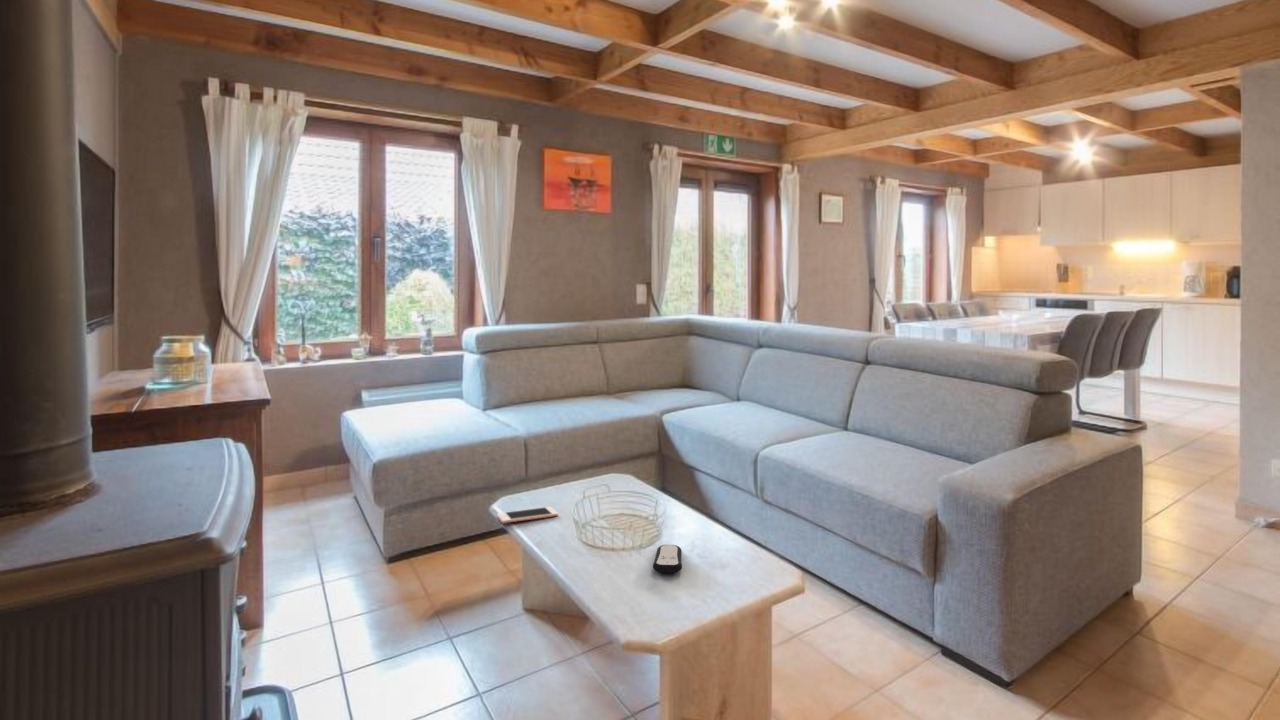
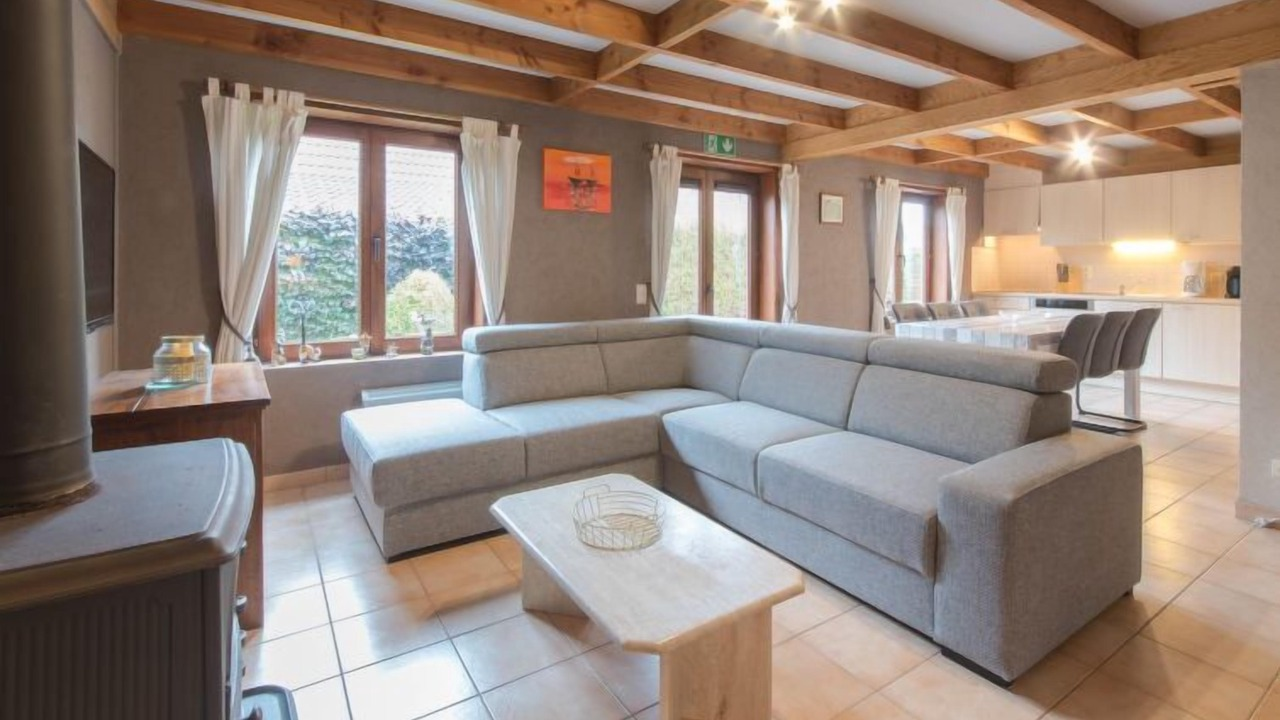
- remote control [652,544,683,573]
- cell phone [496,506,559,524]
